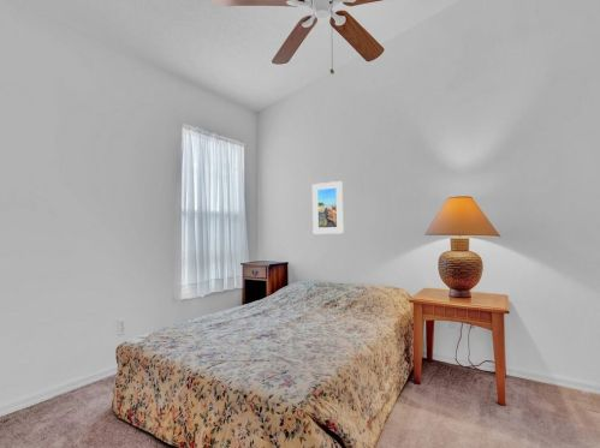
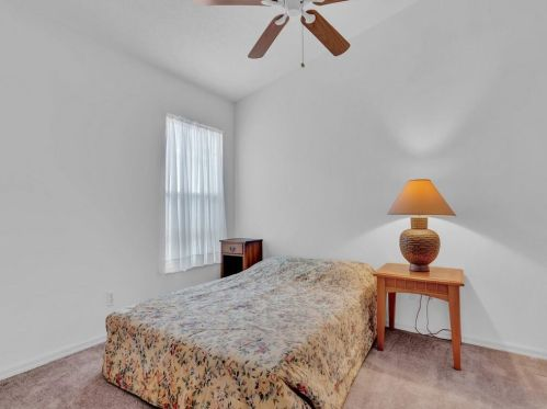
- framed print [311,180,344,234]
